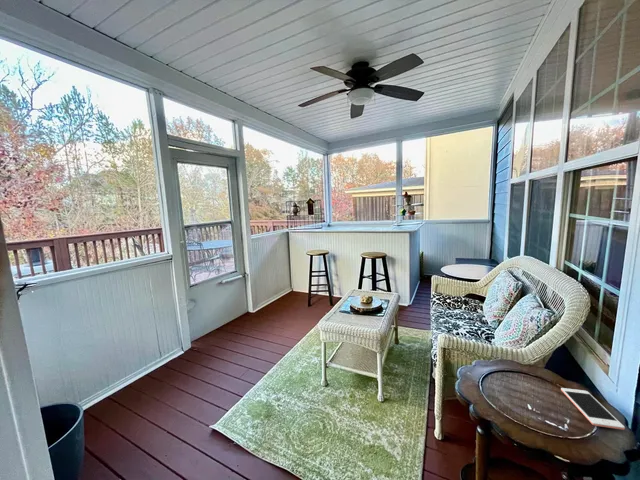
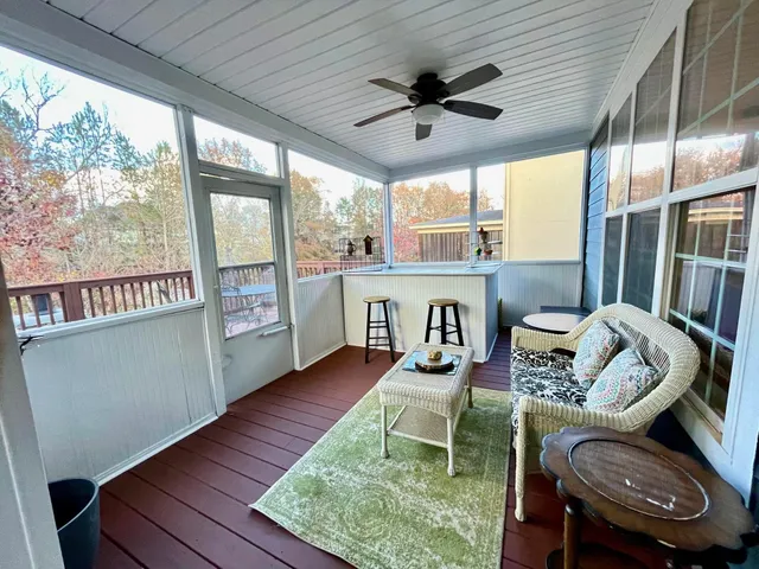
- cell phone [560,387,626,431]
